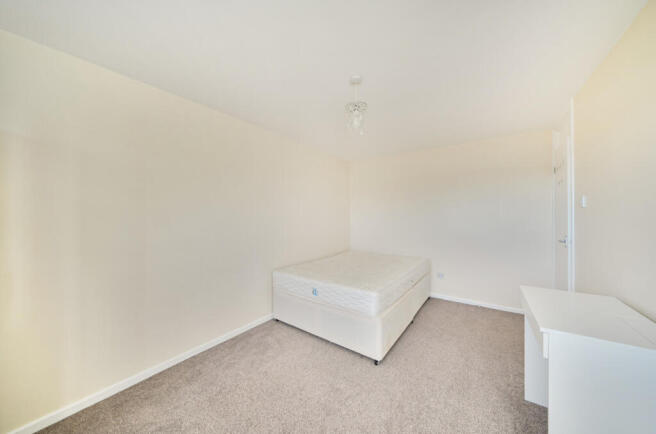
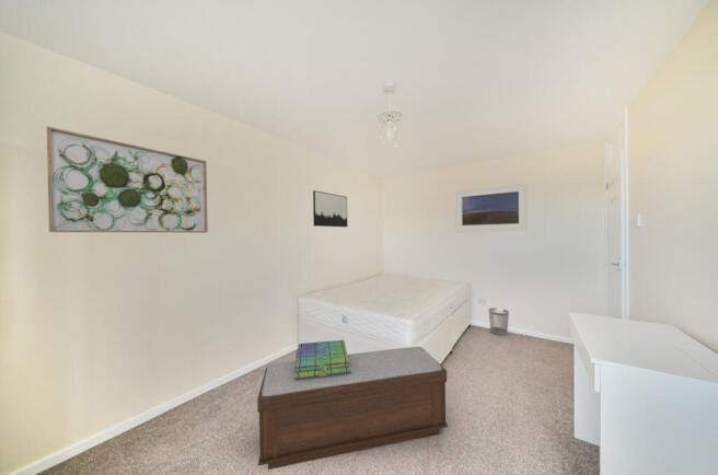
+ stack of books [294,339,351,380]
+ wall art [46,126,209,234]
+ wastebasket [487,306,510,336]
+ wall art [312,189,348,228]
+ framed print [454,183,529,233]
+ bench [256,346,449,471]
